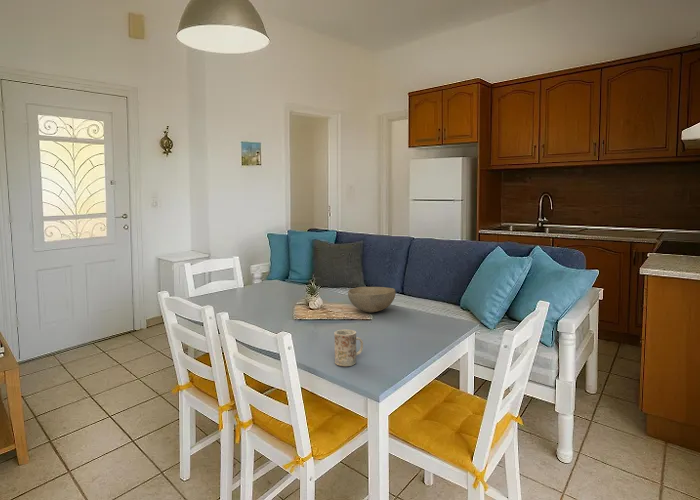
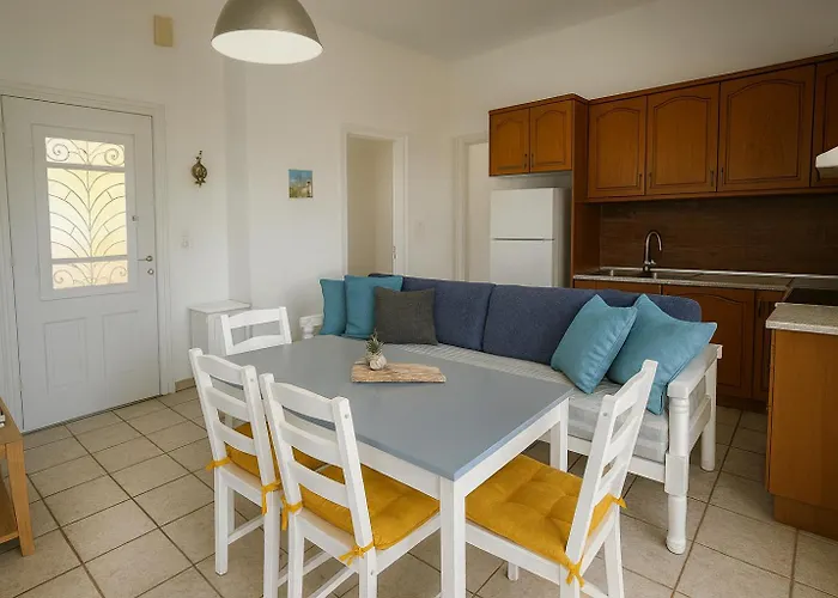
- mug [333,328,364,367]
- bowl [347,286,396,313]
